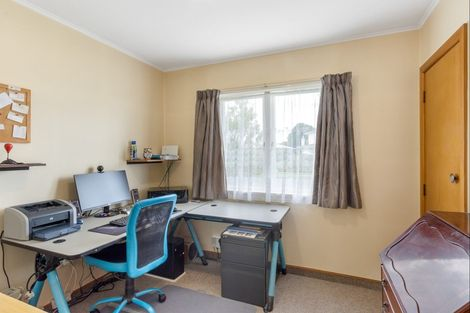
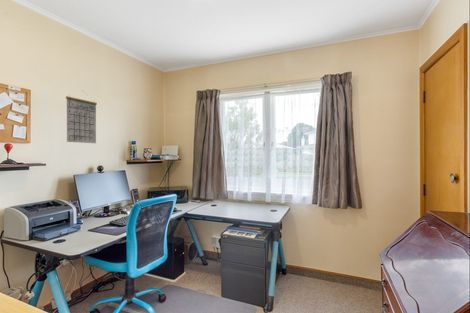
+ calendar [65,91,98,144]
